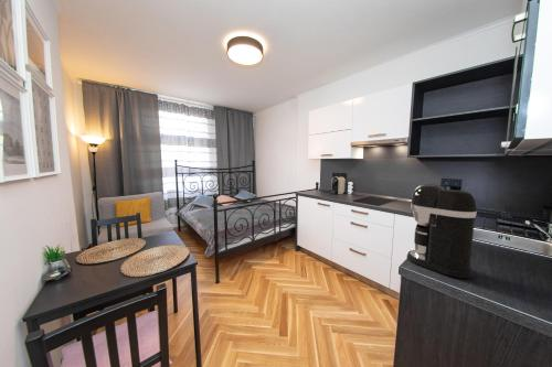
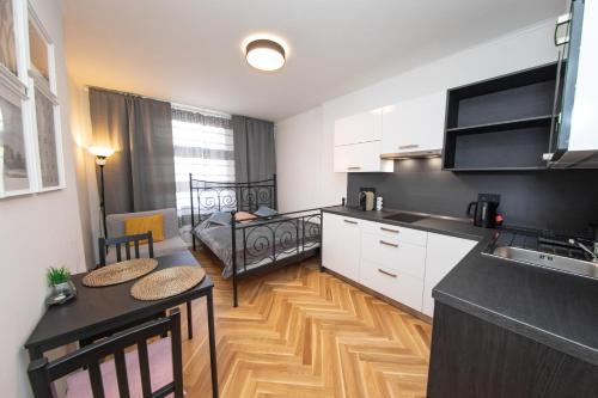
- coffee maker [406,183,478,280]
